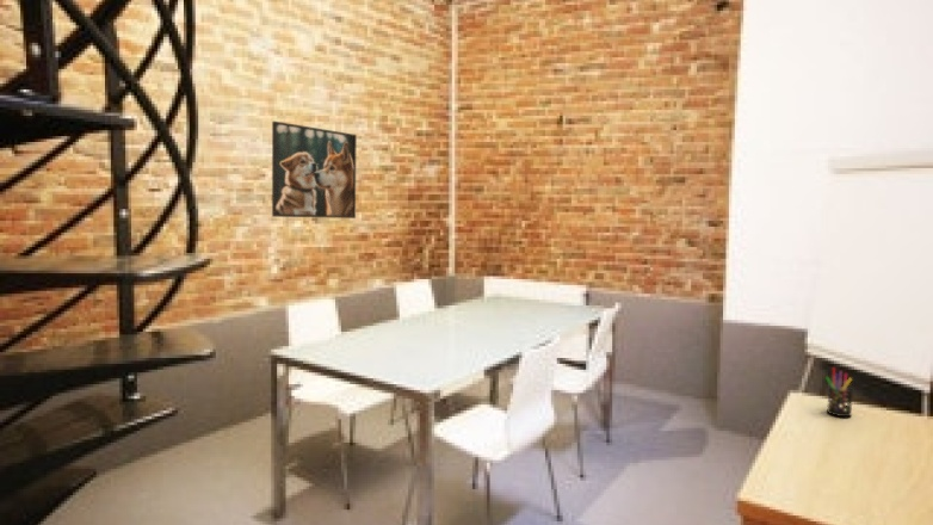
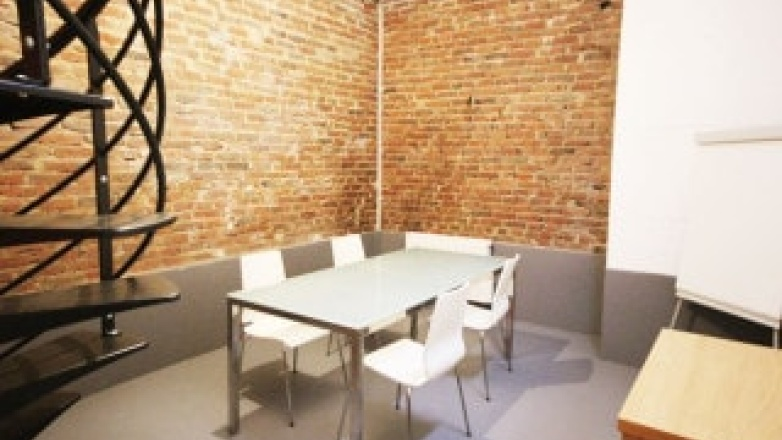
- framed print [271,121,358,220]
- pen holder [824,366,854,418]
